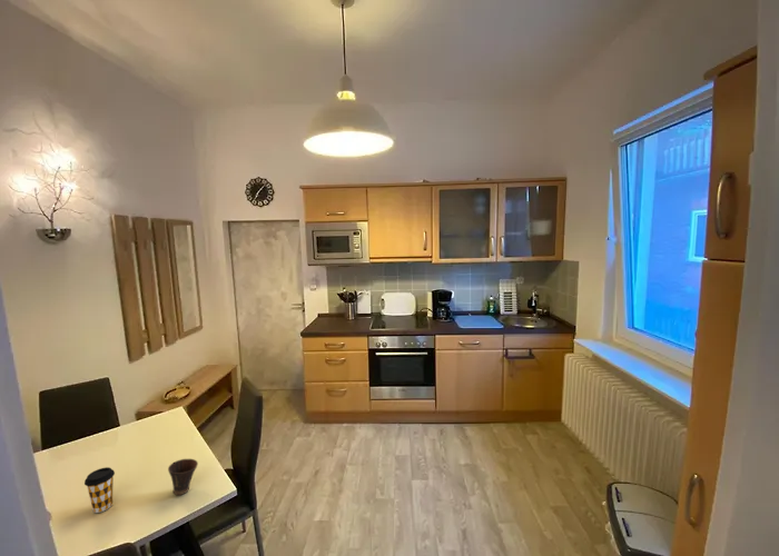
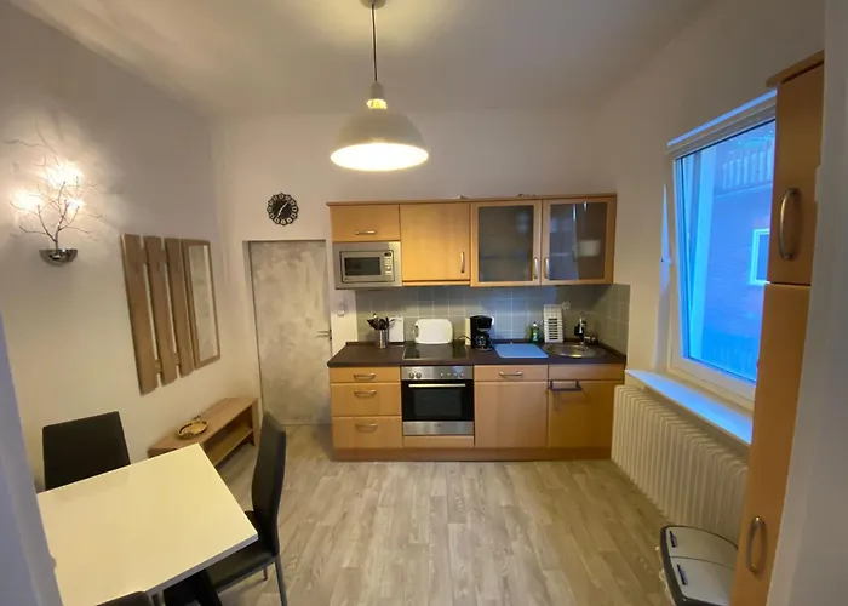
- coffee cup [83,466,116,514]
- cup [167,458,199,496]
